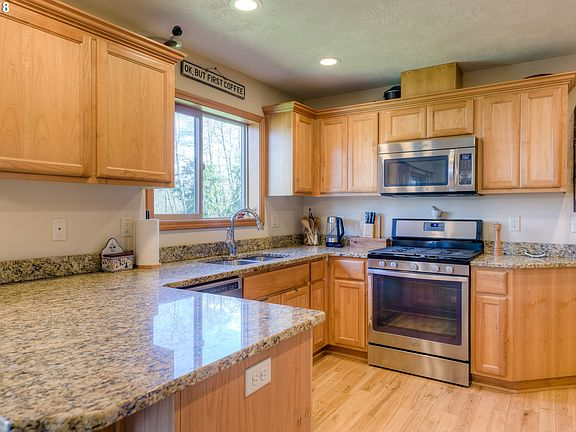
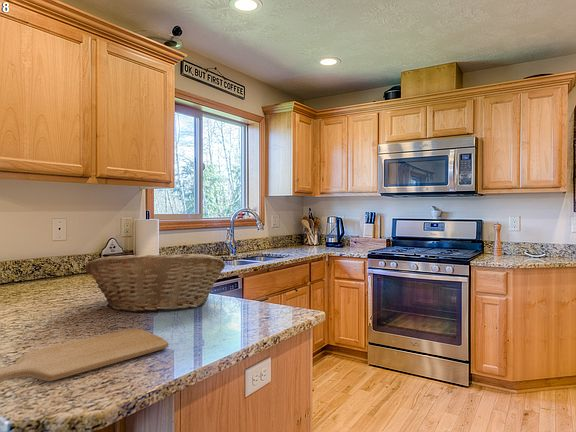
+ chopping board [0,328,169,382]
+ fruit basket [84,253,226,313]
